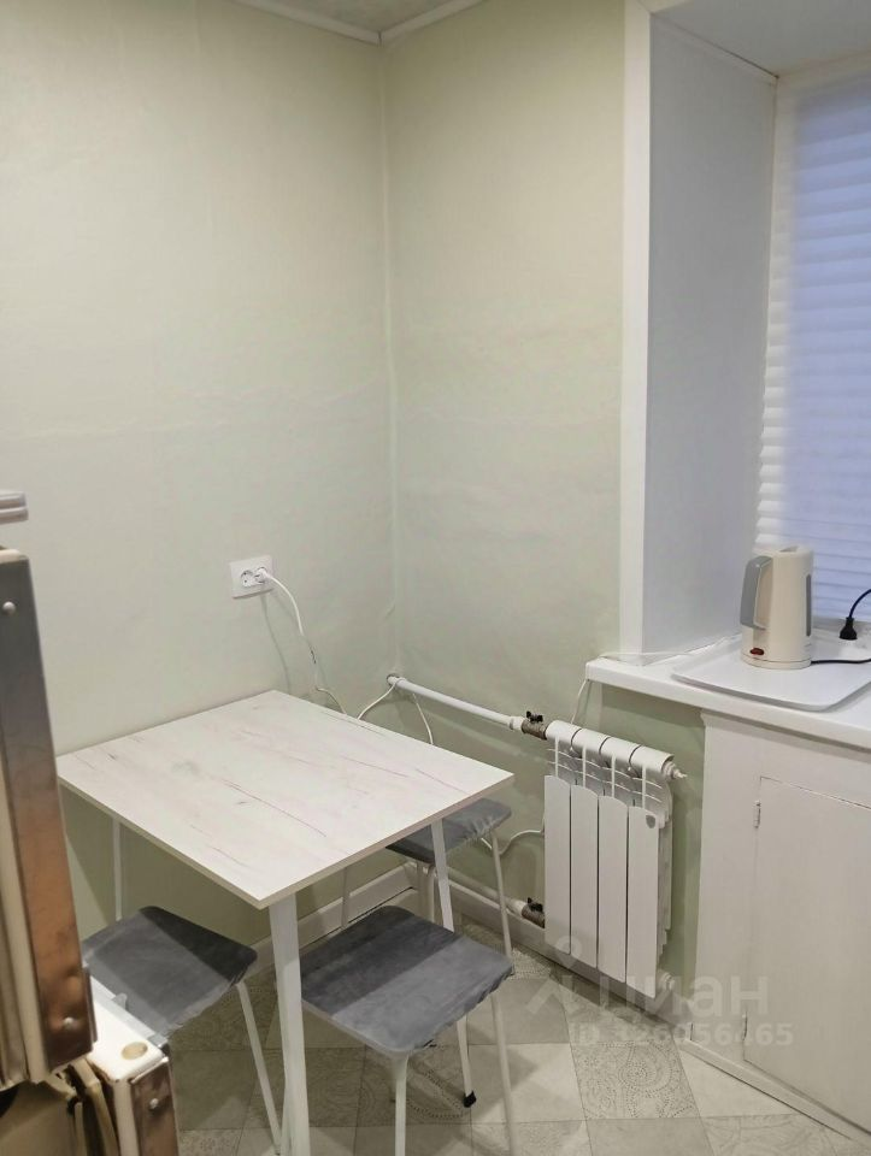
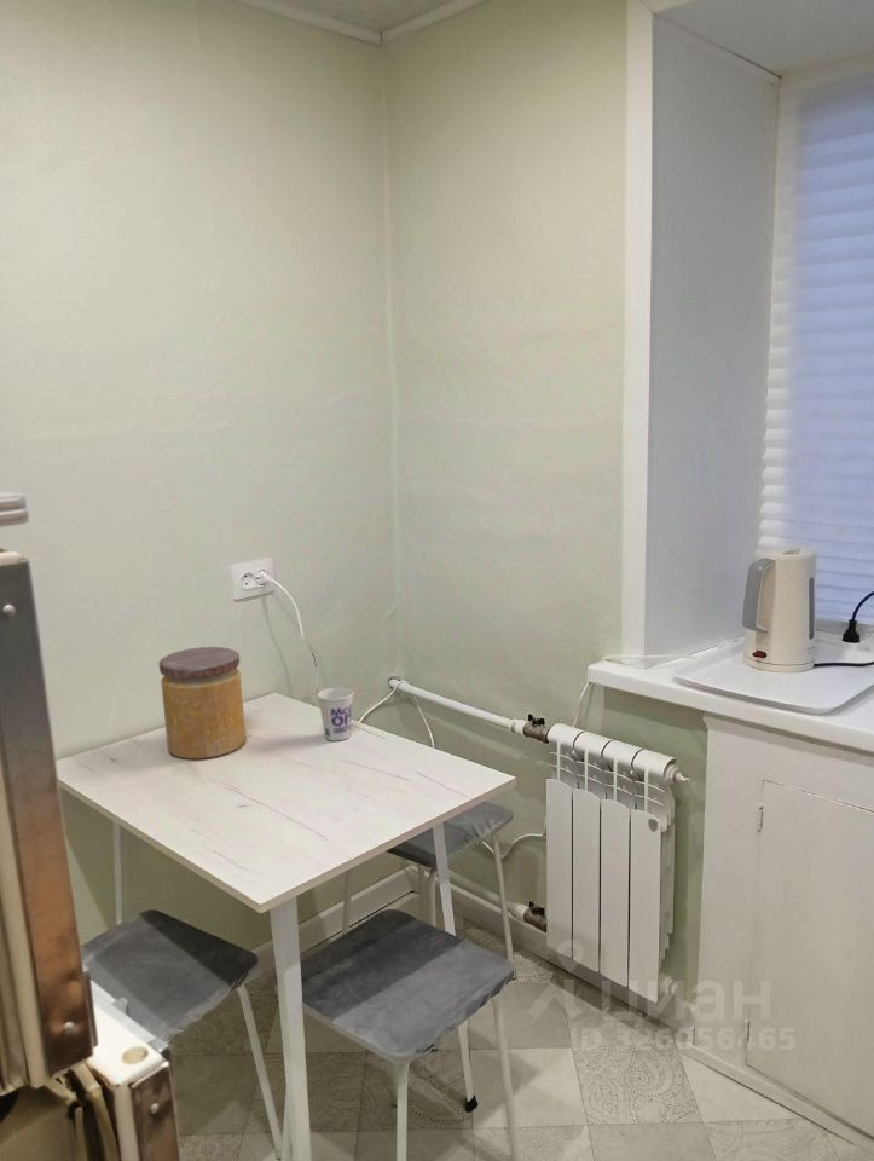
+ jar [157,646,247,761]
+ cup [317,686,354,741]
